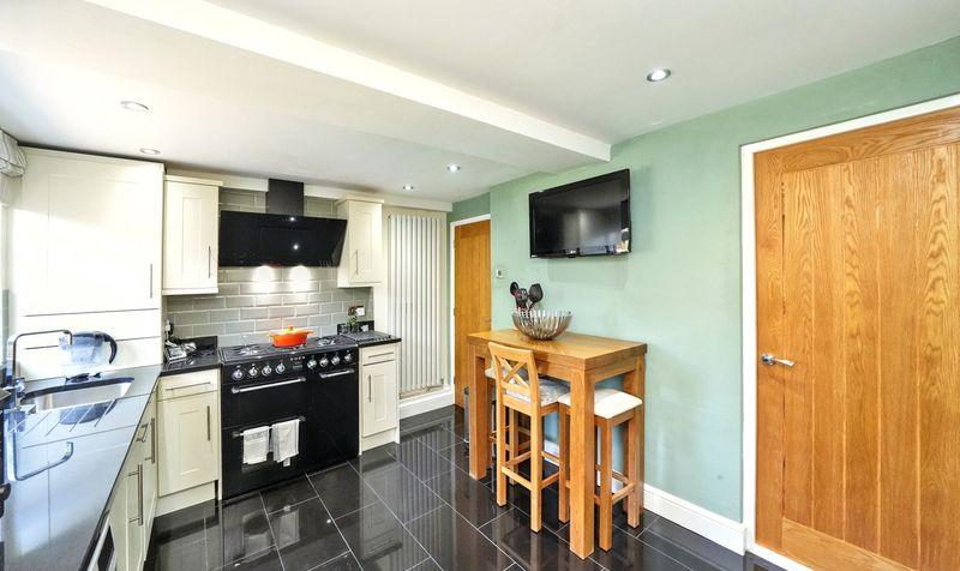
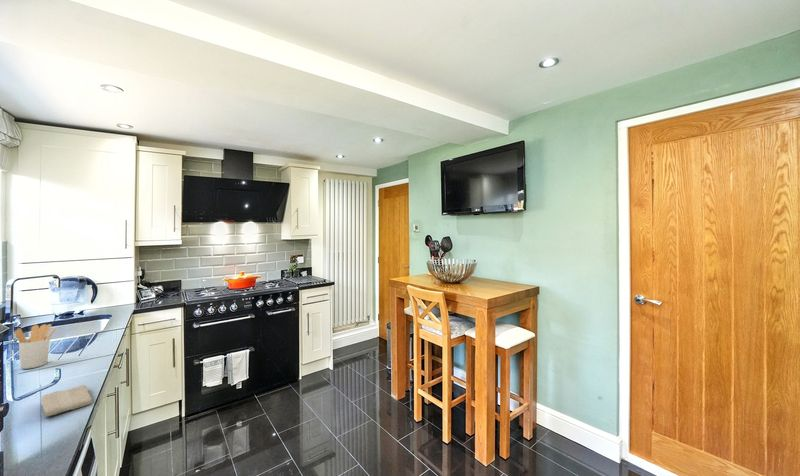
+ utensil holder [14,323,57,370]
+ washcloth [40,384,93,418]
